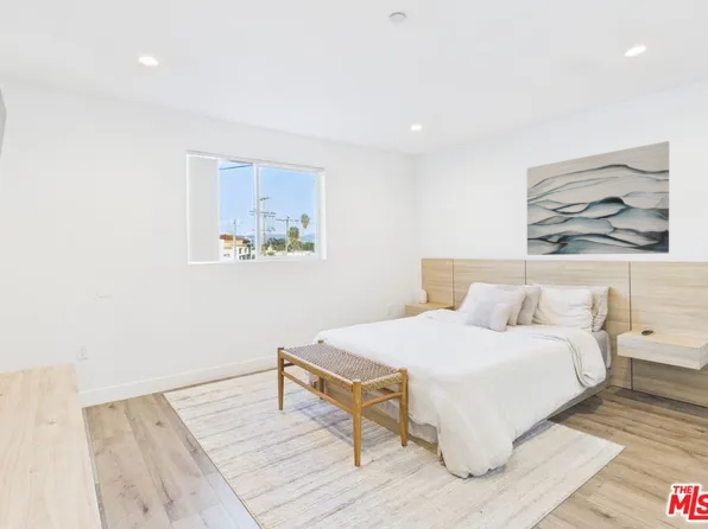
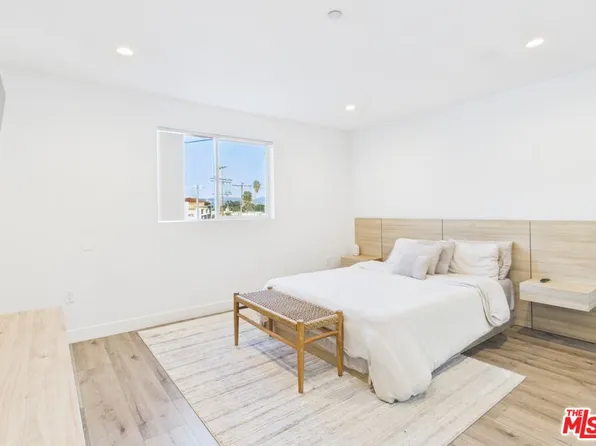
- wall art [526,140,670,256]
